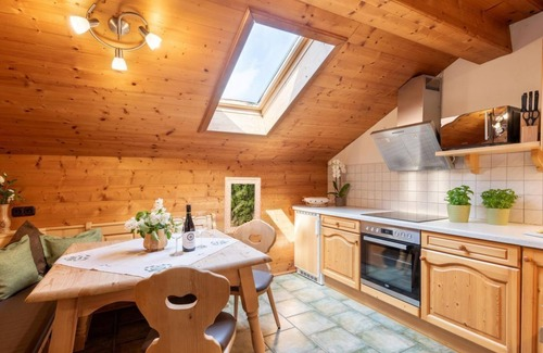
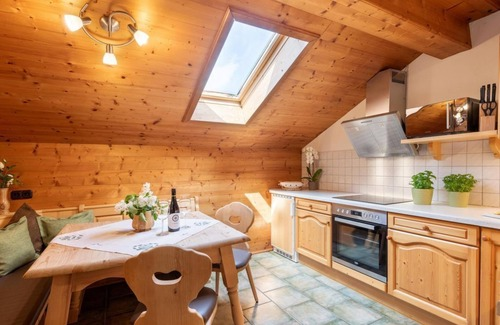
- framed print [223,176,262,235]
